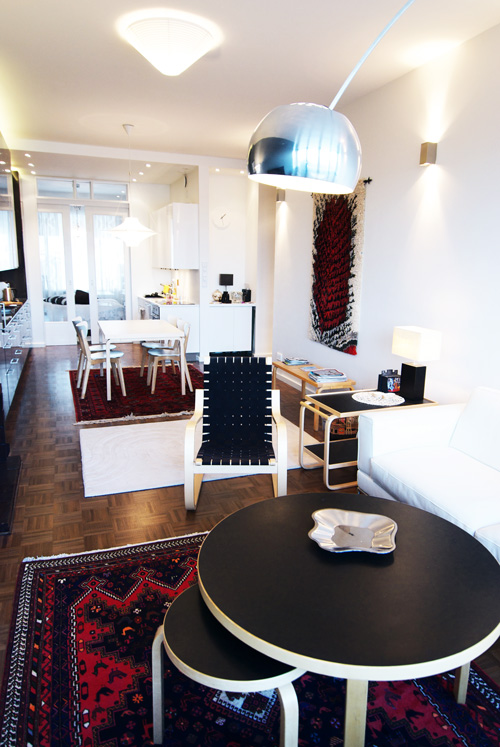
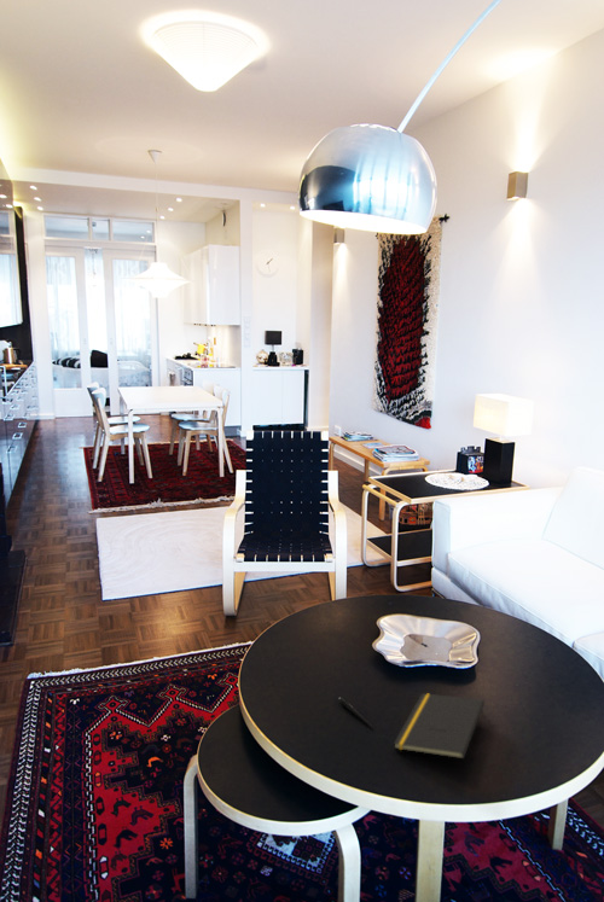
+ notepad [393,692,486,760]
+ pen [337,696,374,729]
